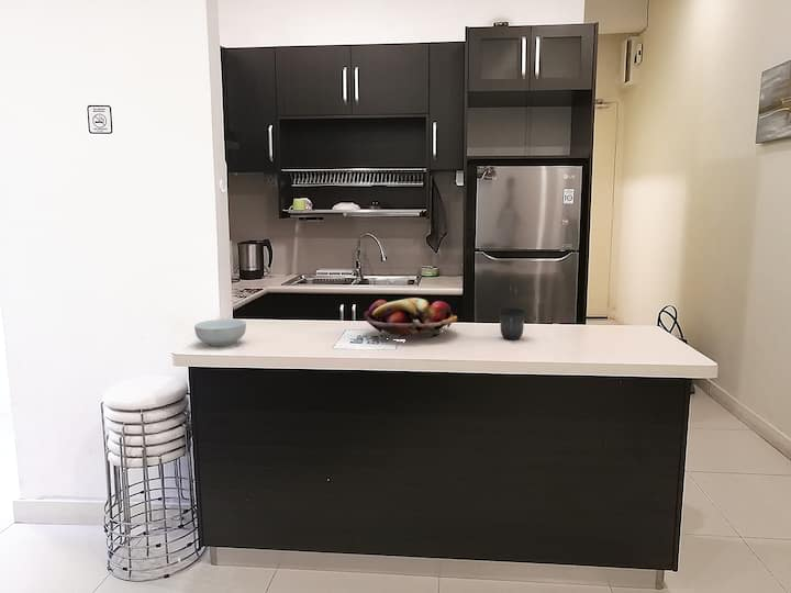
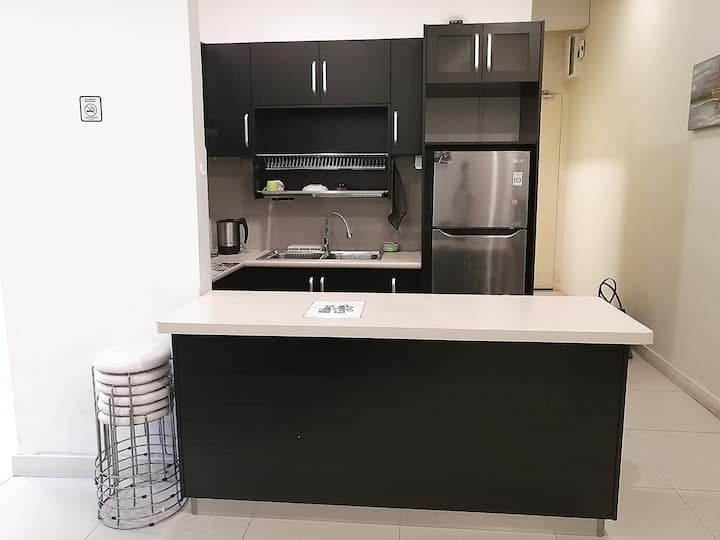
- mug [498,307,527,340]
- cereal bowl [193,318,247,347]
- fruit basket [363,296,458,340]
